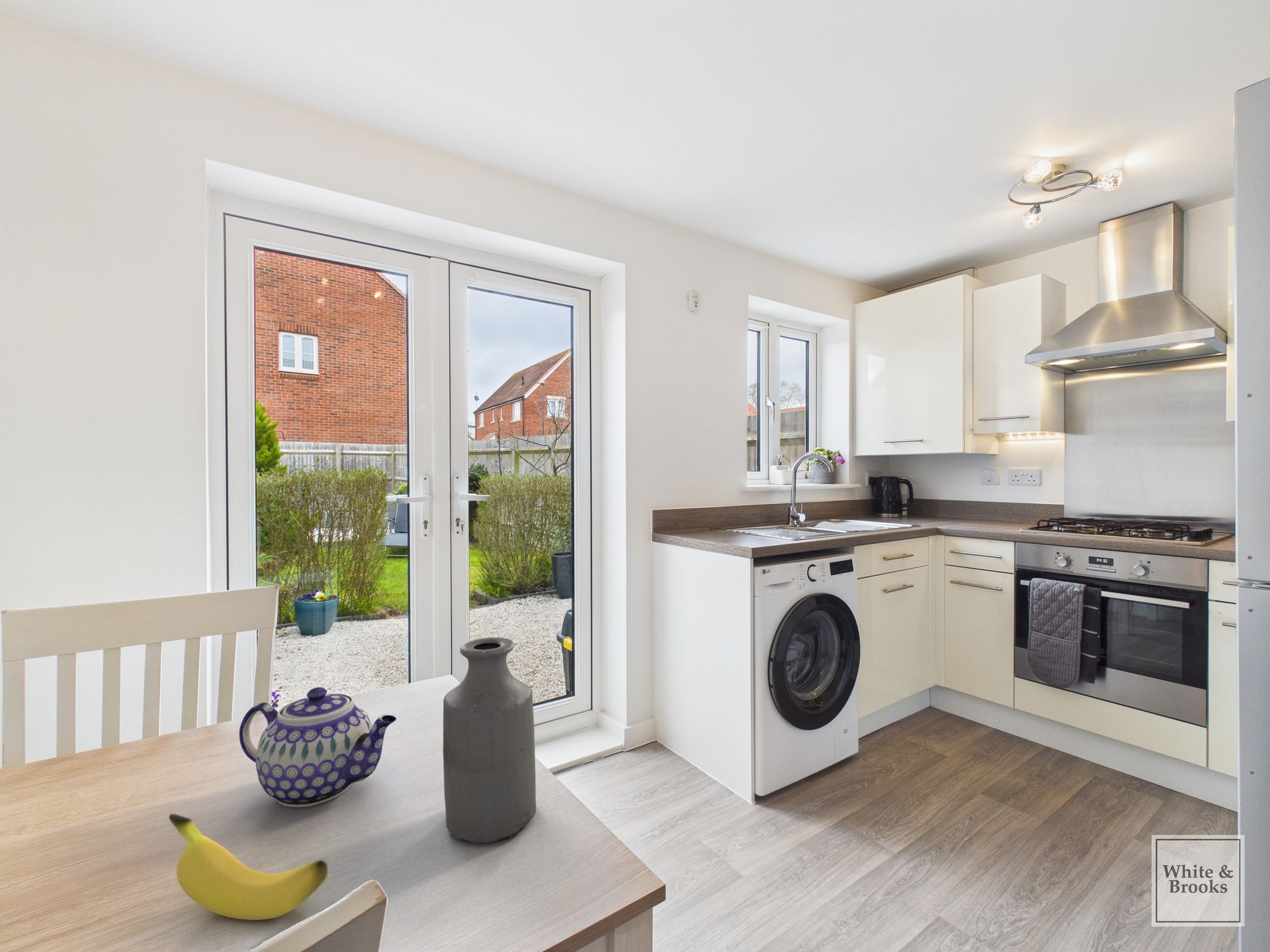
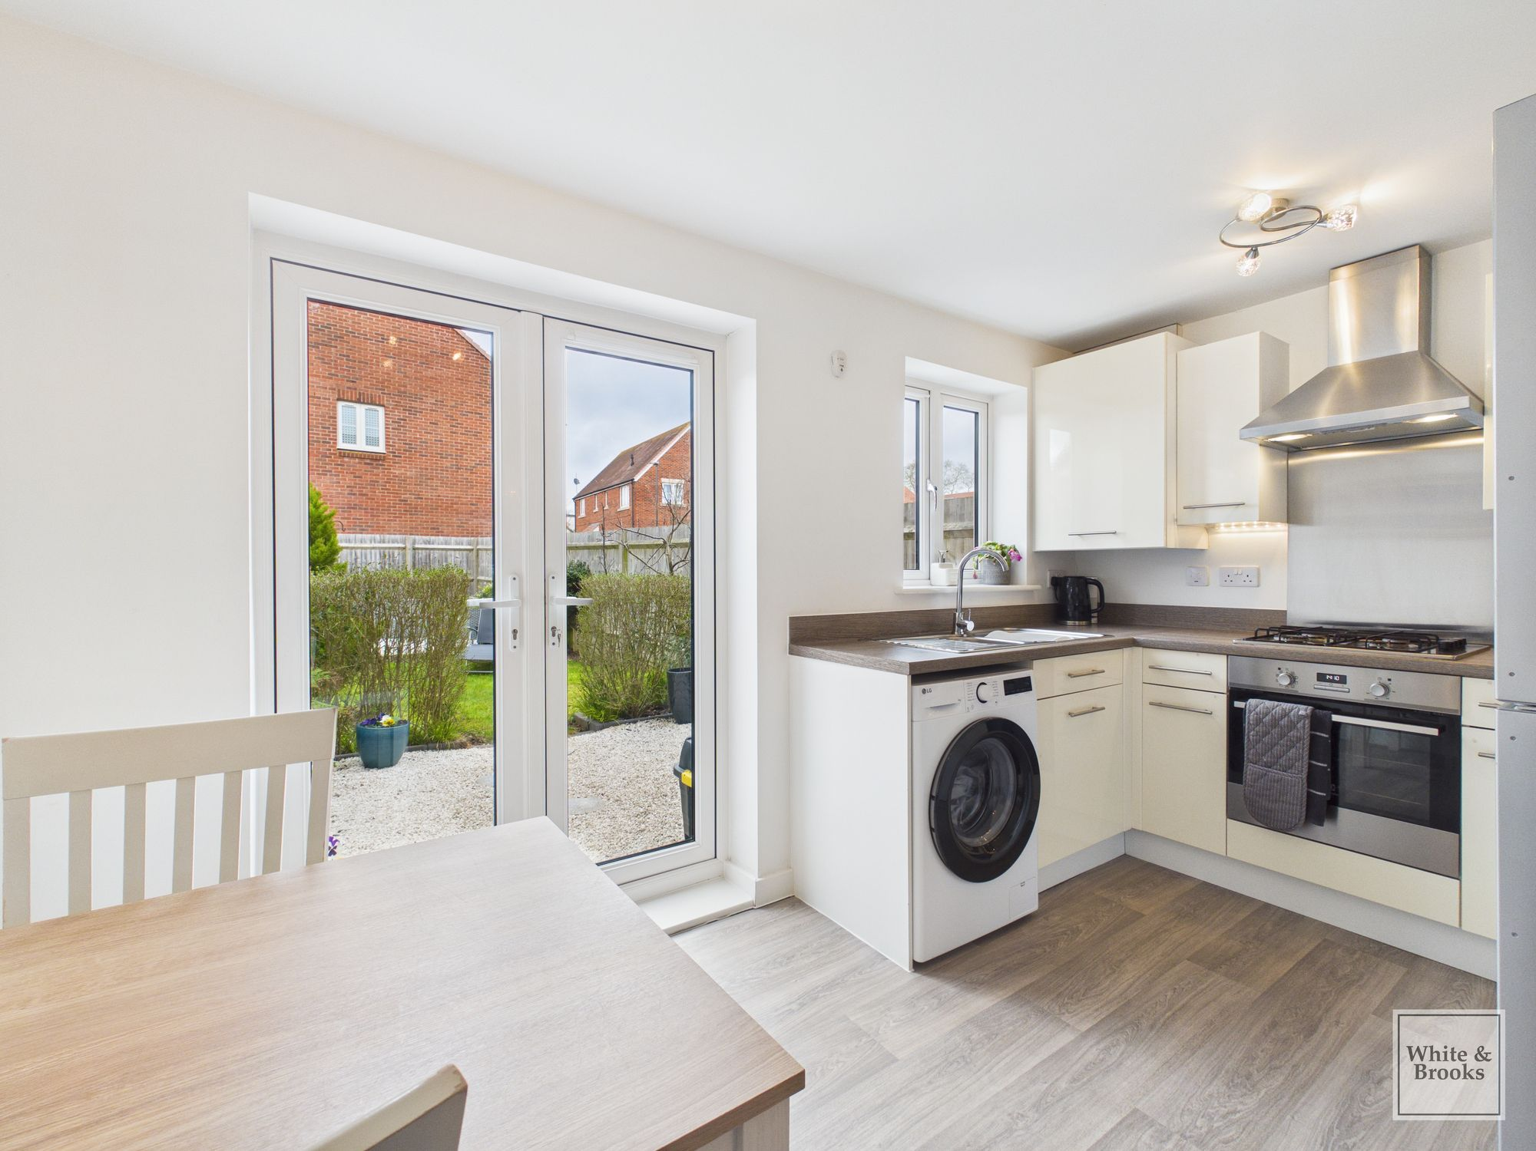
- bottle [443,637,537,844]
- teapot [239,687,397,808]
- banana [168,813,328,921]
